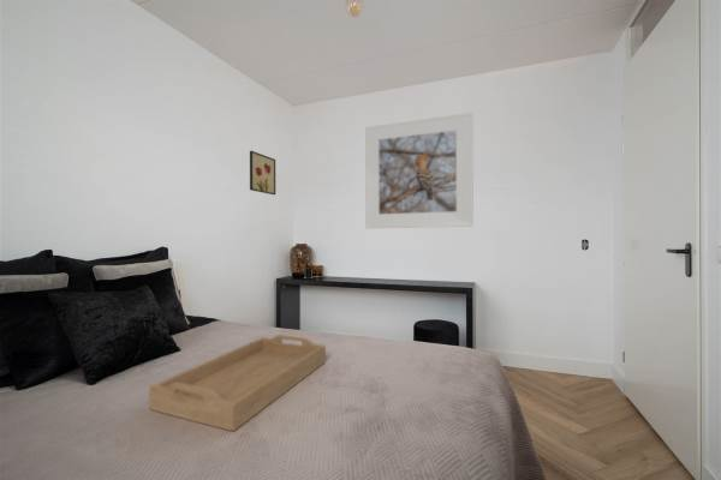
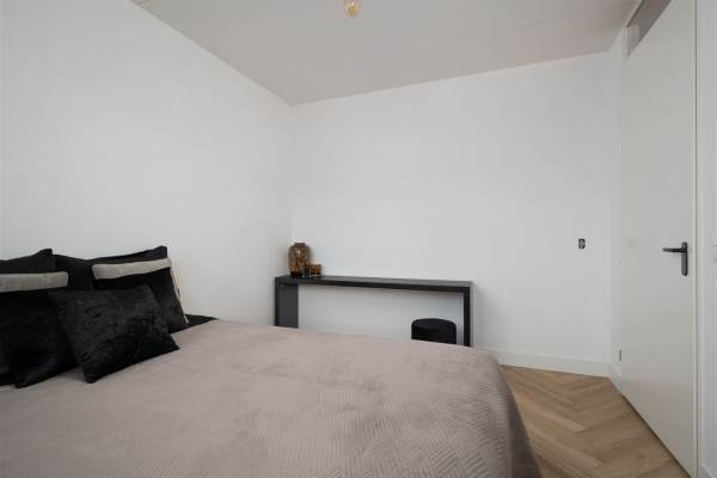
- serving tray [148,334,327,432]
- wall art [249,150,276,196]
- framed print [364,112,475,229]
